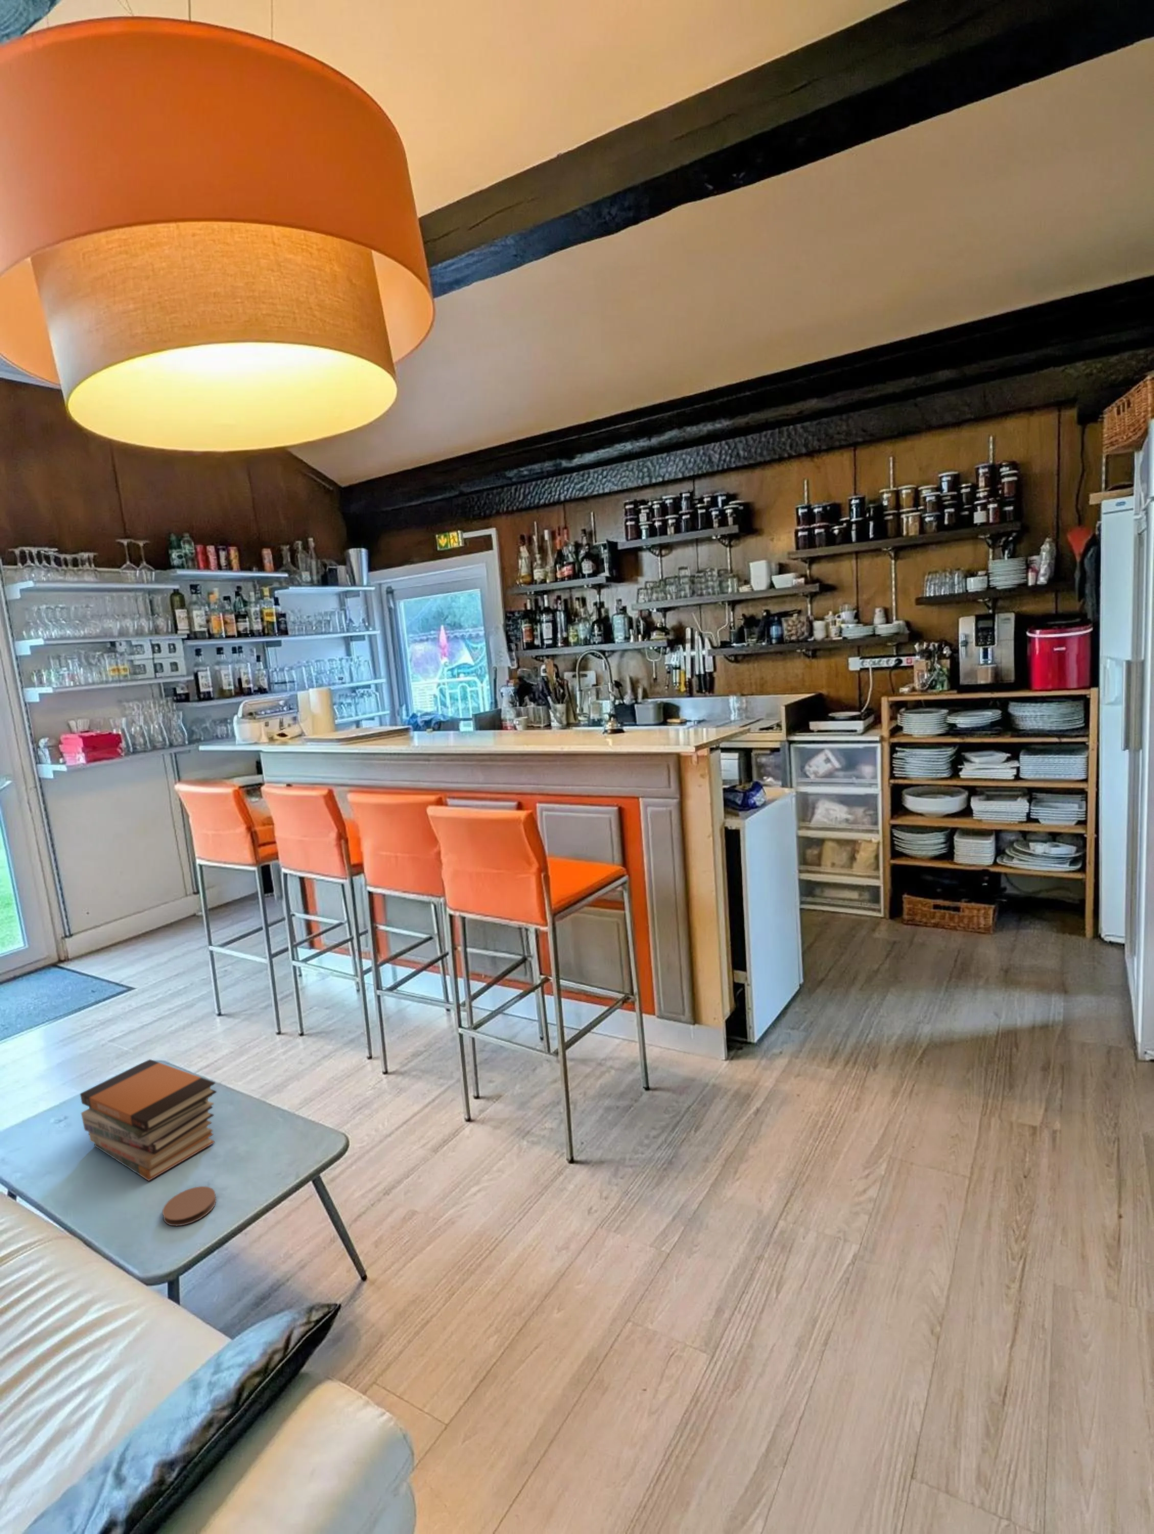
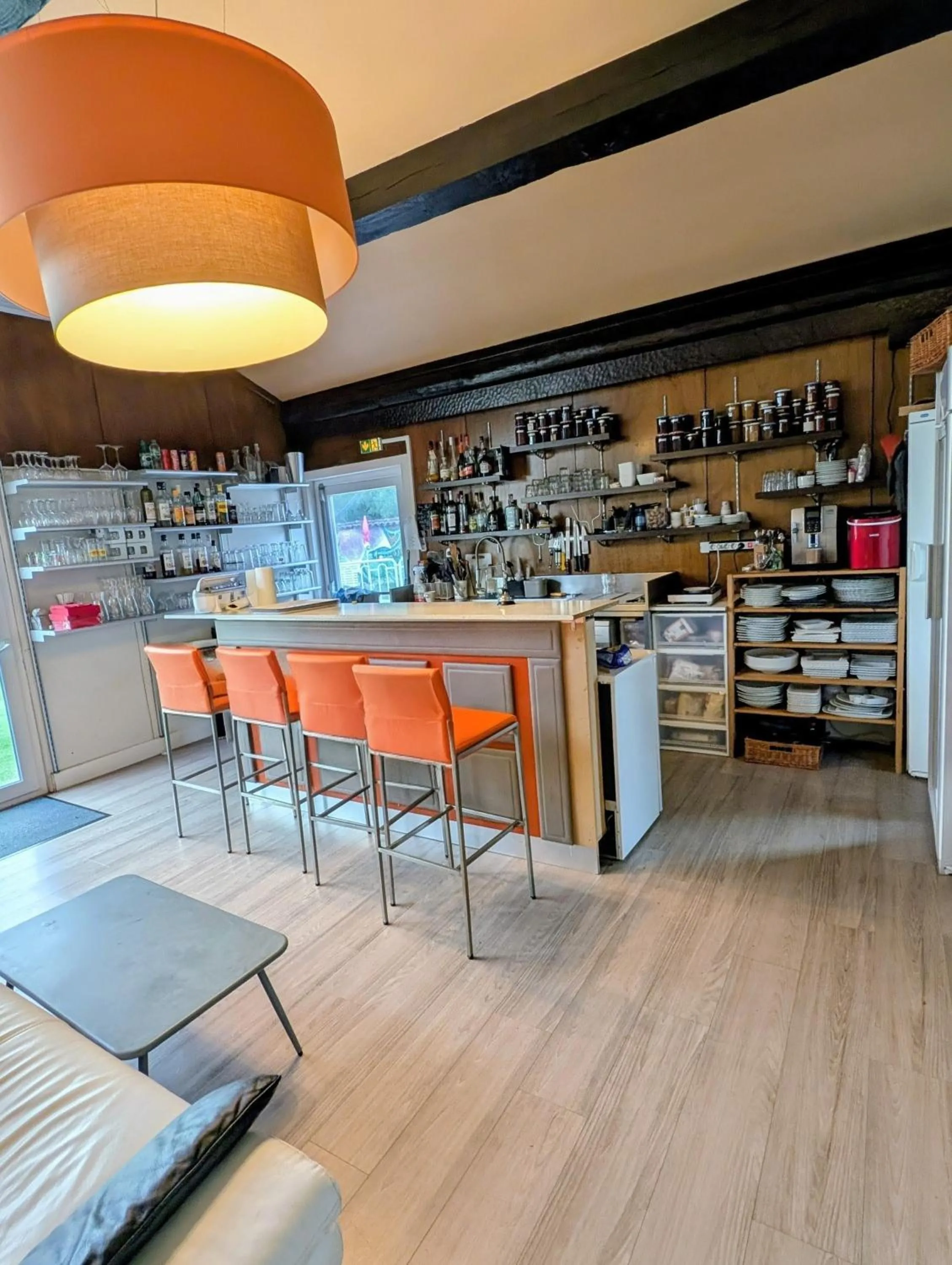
- book stack [80,1059,217,1181]
- coaster [162,1186,217,1227]
